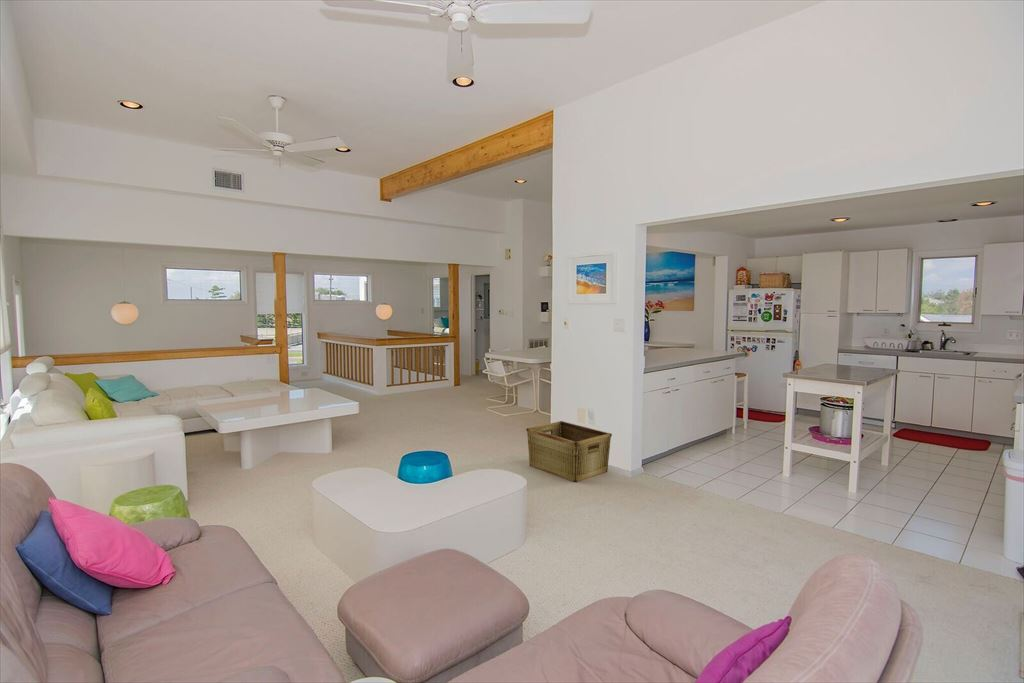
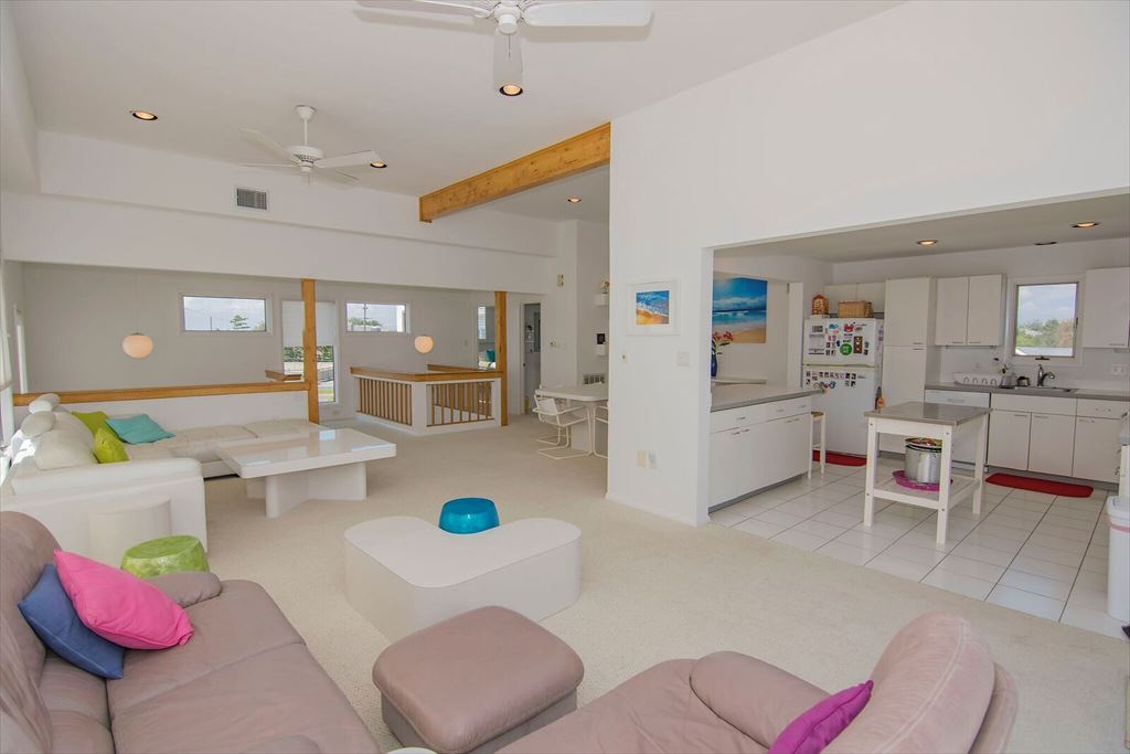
- hamper [526,420,613,483]
